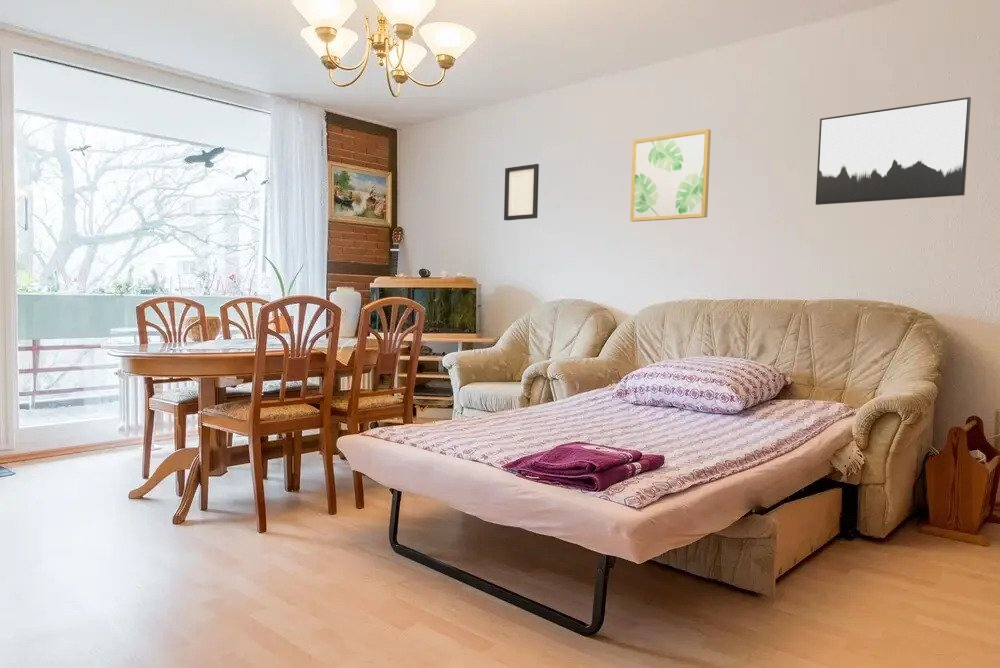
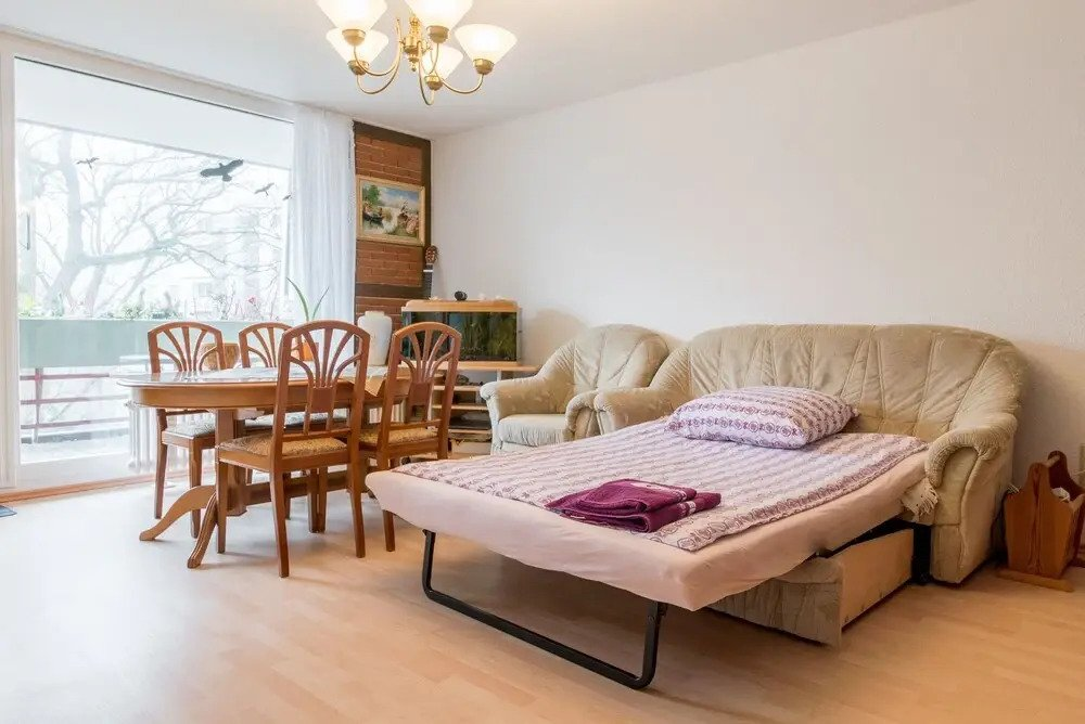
- wall art [815,96,972,206]
- picture frame [503,163,540,221]
- wall art [629,128,712,223]
